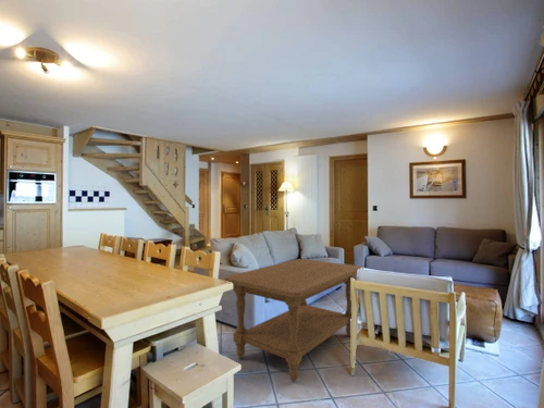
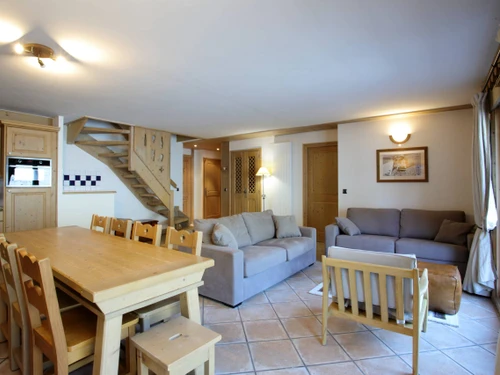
- coffee table [224,258,363,383]
